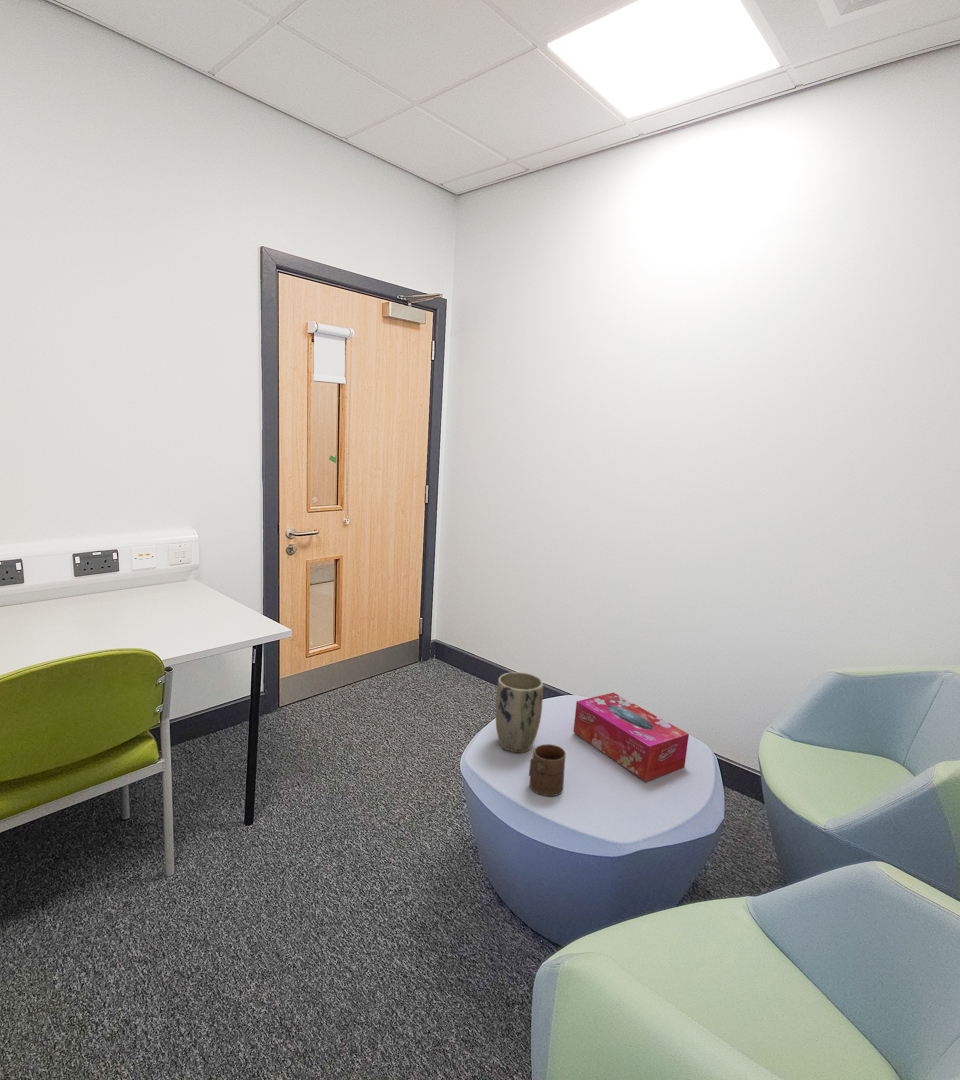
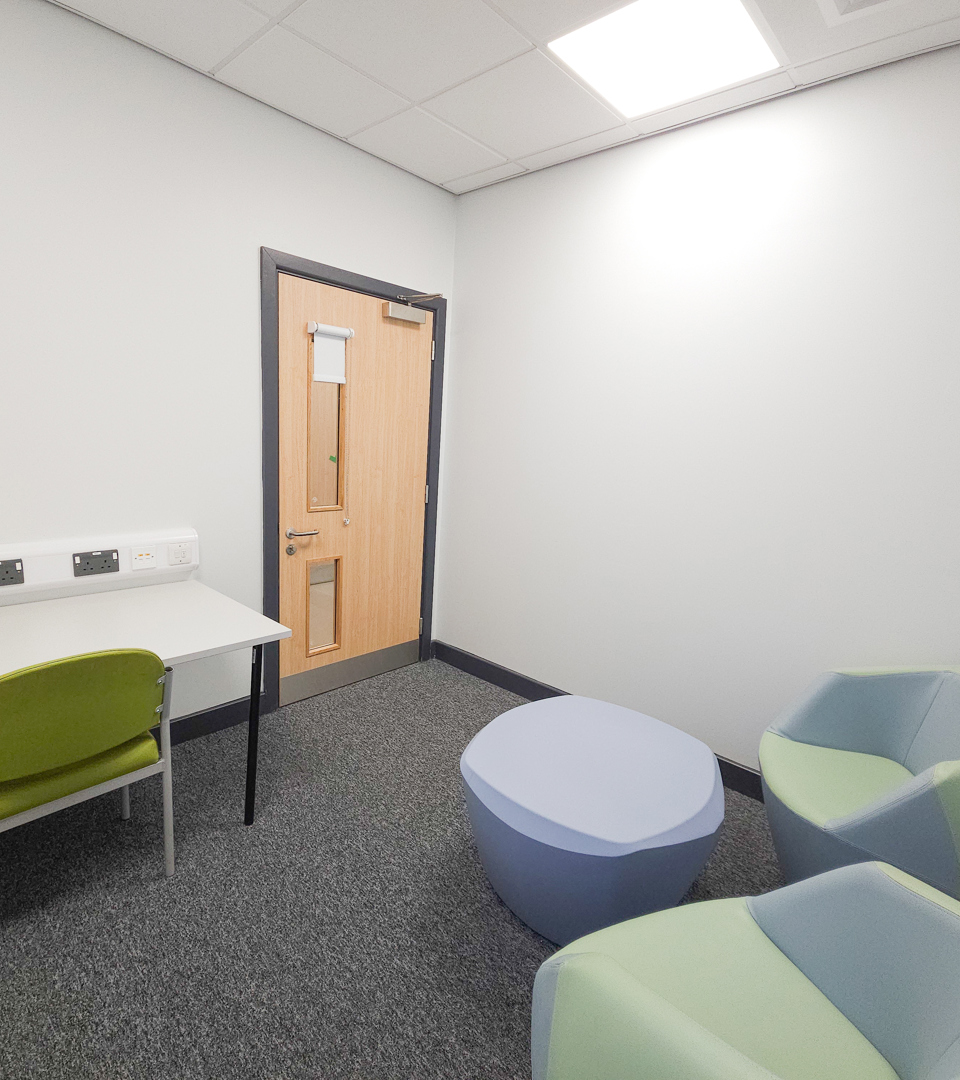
- plant pot [494,671,544,754]
- cup [528,743,567,797]
- tissue box [573,692,690,782]
